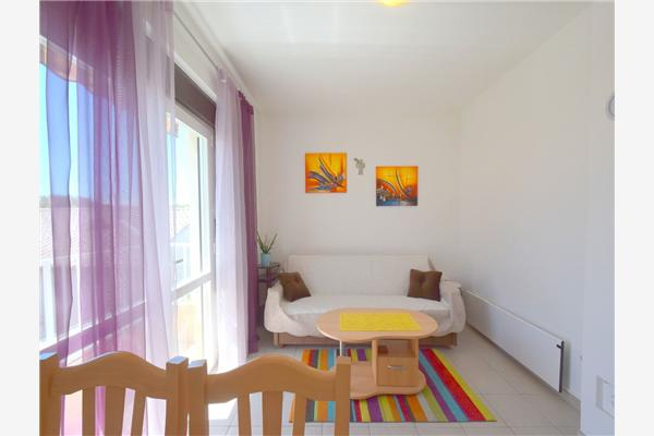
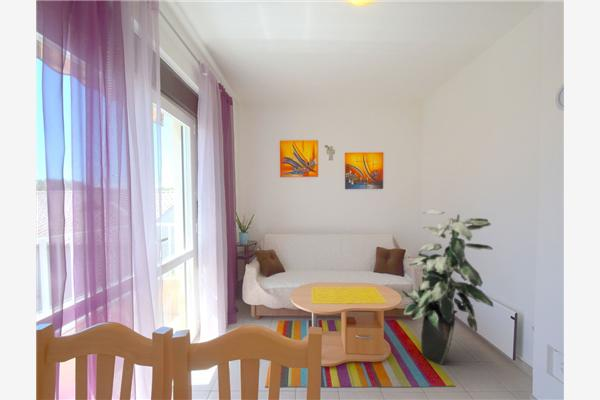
+ indoor plant [400,209,495,366]
